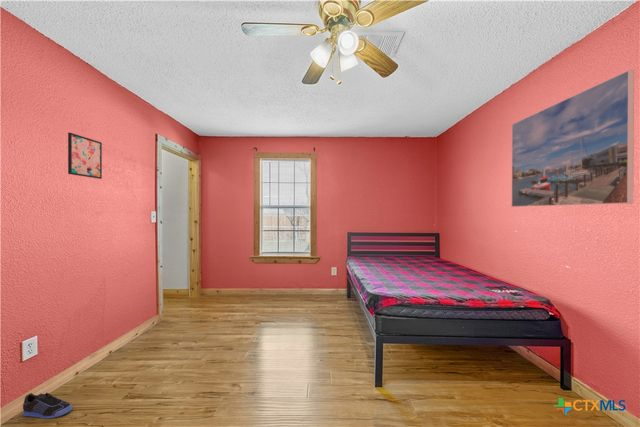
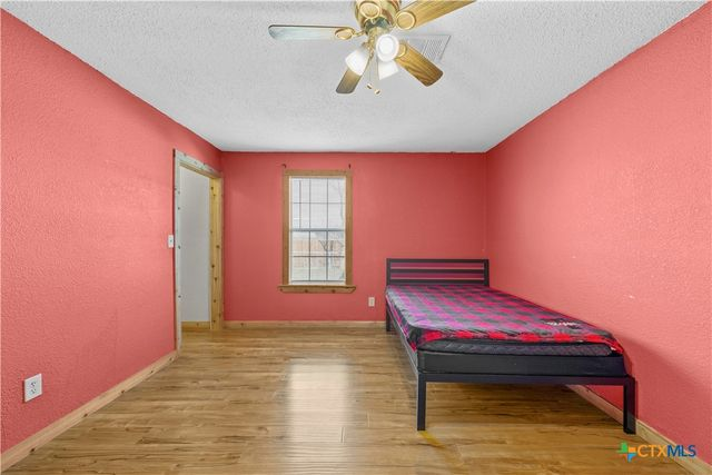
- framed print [511,69,635,208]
- wall art [67,132,103,180]
- sneaker [22,392,73,419]
